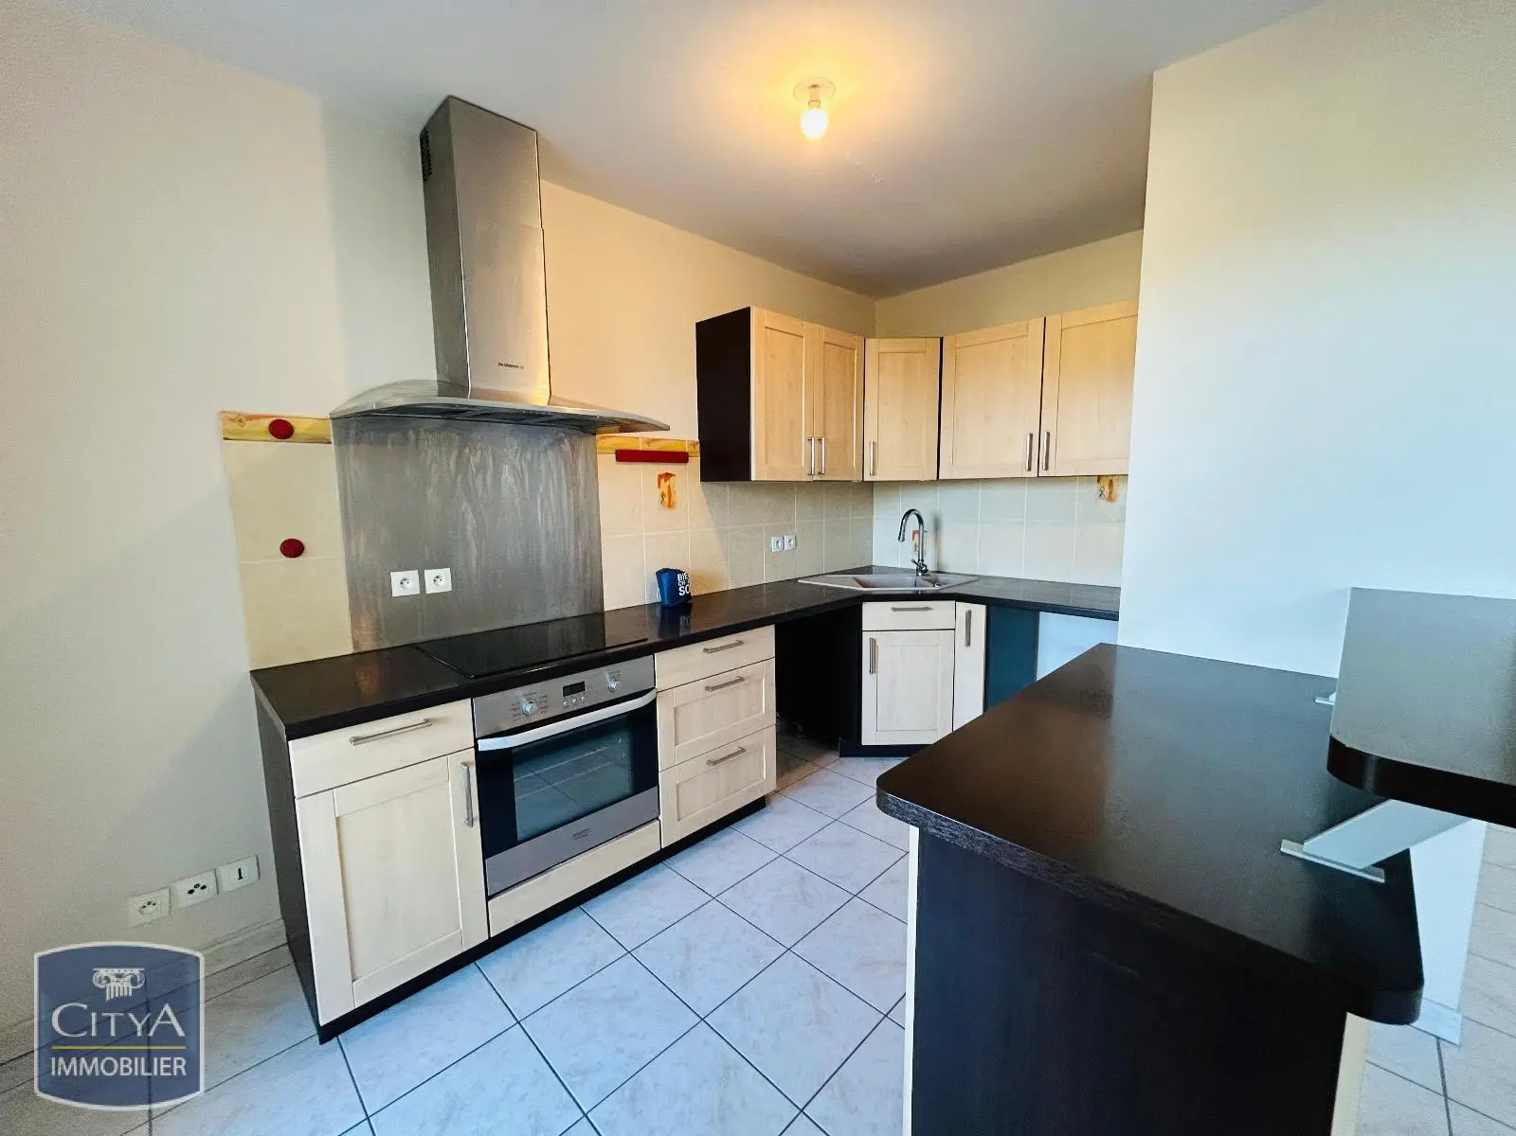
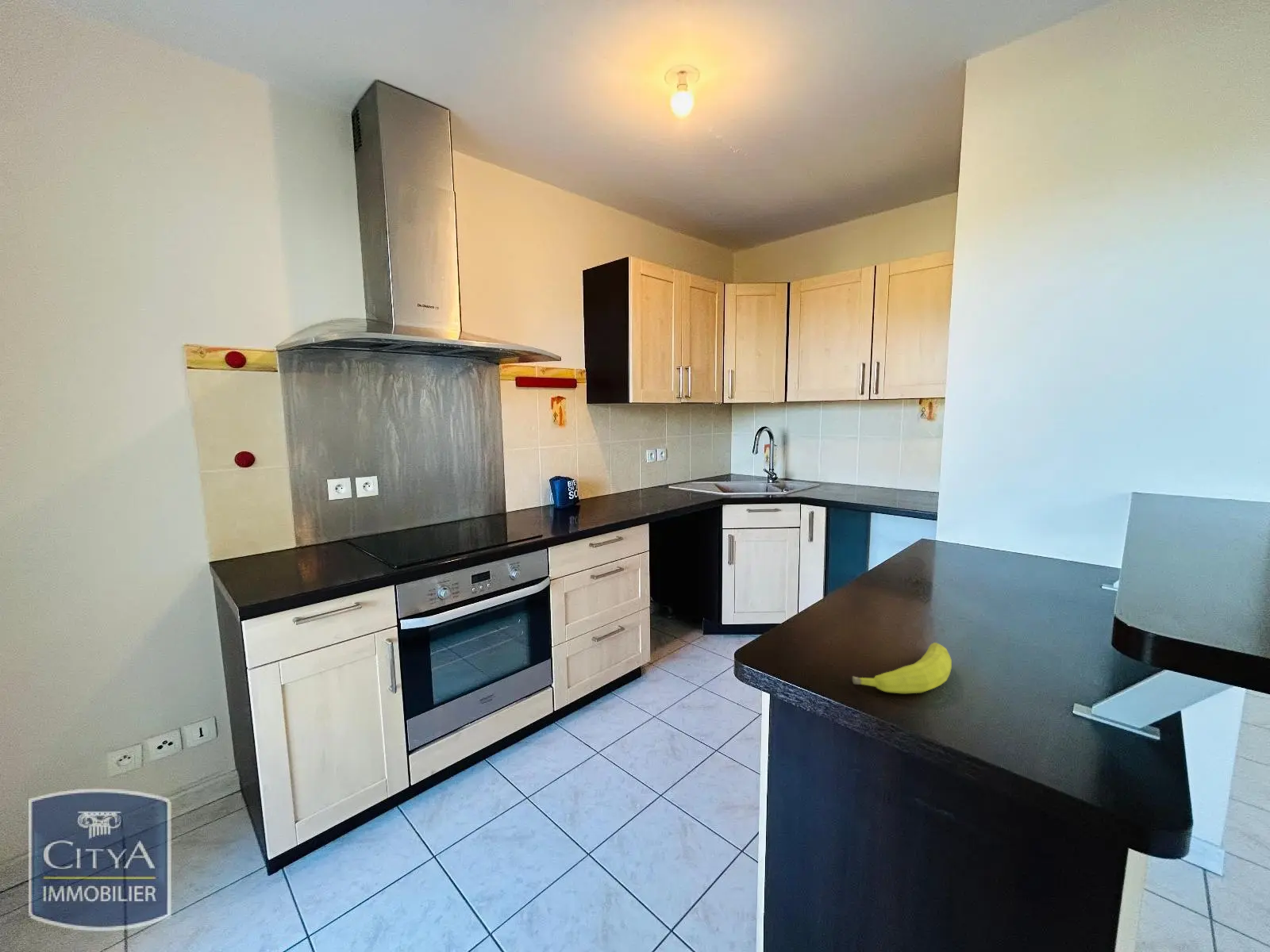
+ fruit [852,642,952,694]
